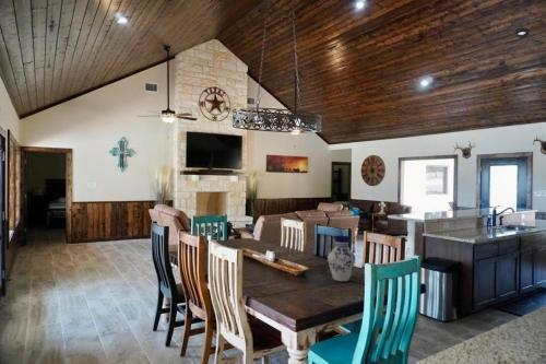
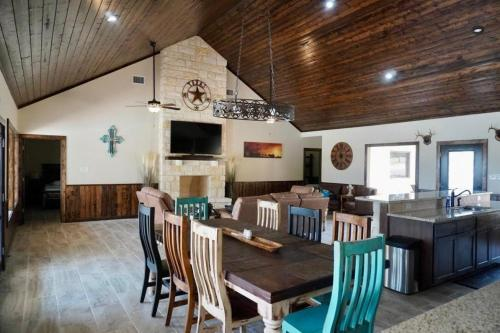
- vase [327,235,357,283]
